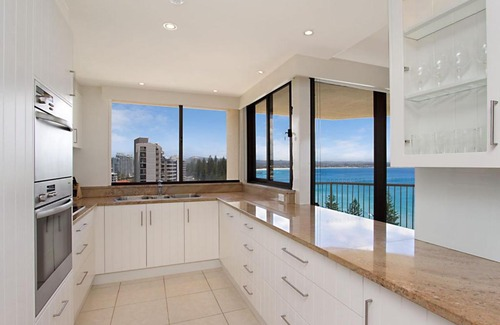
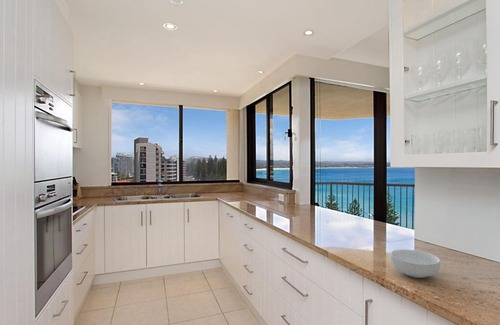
+ cereal bowl [390,249,441,279]
